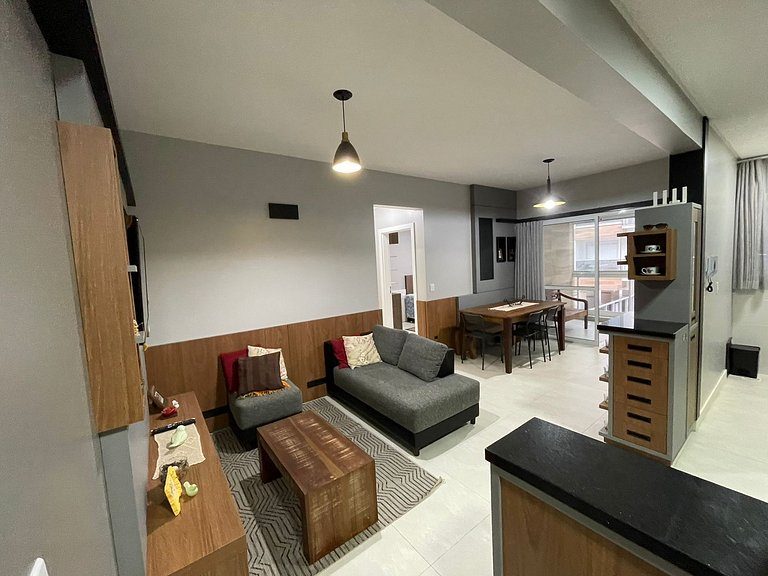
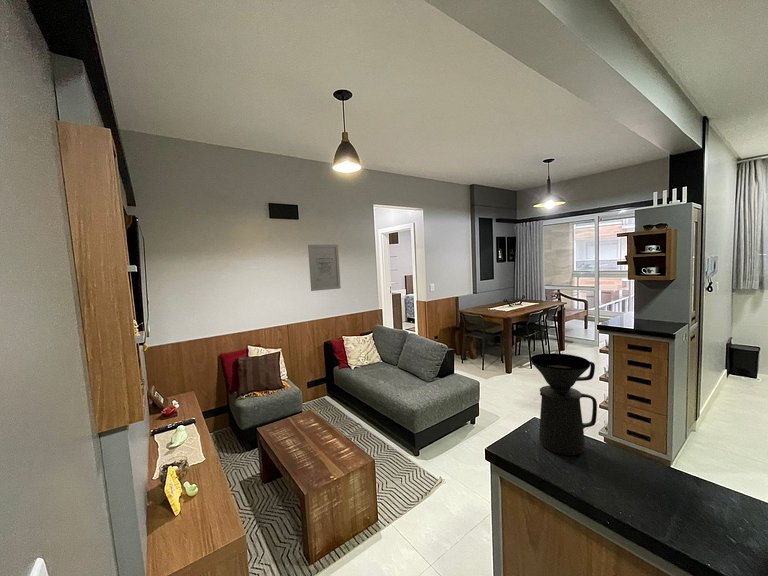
+ wall art [307,244,342,292]
+ coffee maker [530,352,598,456]
